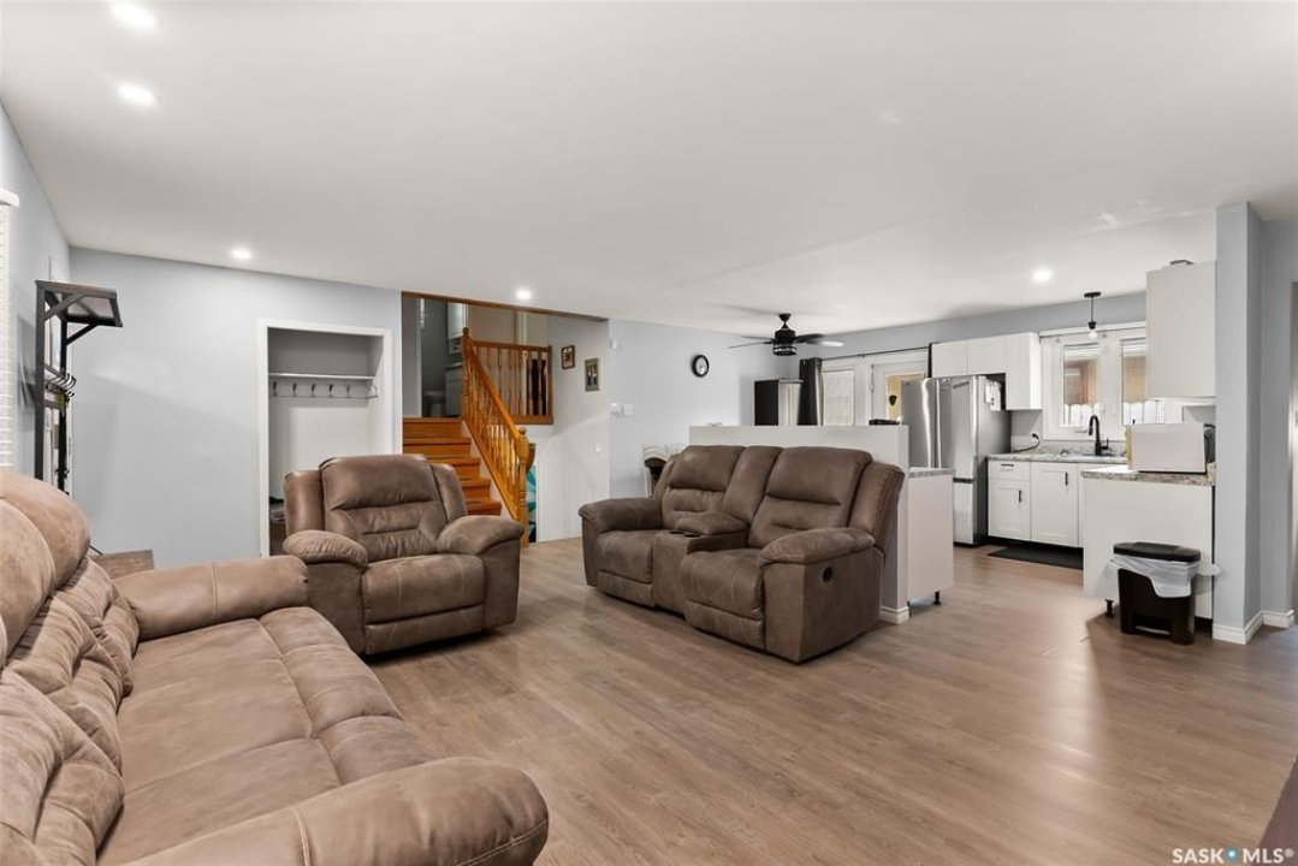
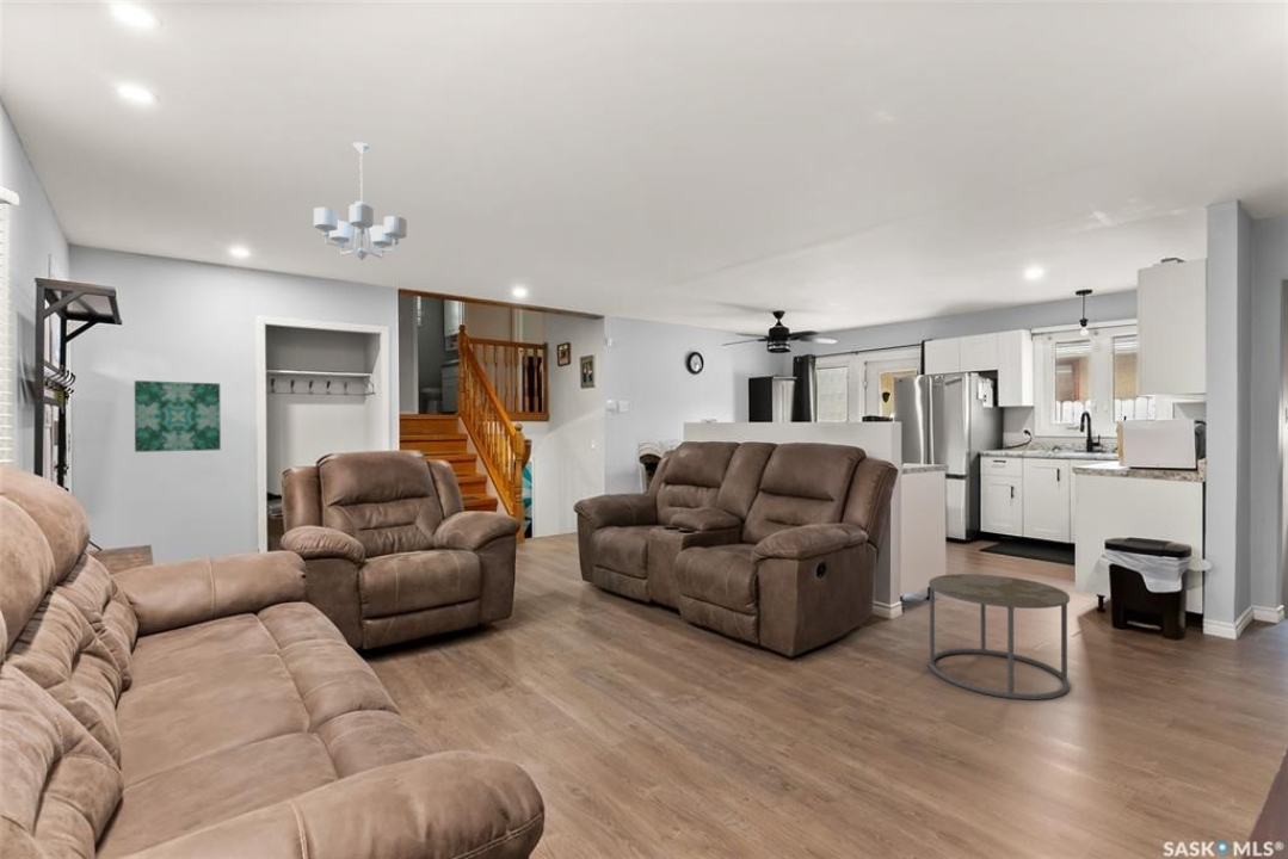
+ chandelier [313,141,408,261]
+ wall art [134,379,222,453]
+ side table [928,573,1072,700]
